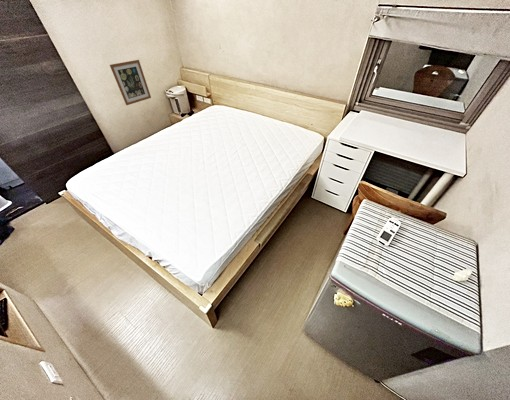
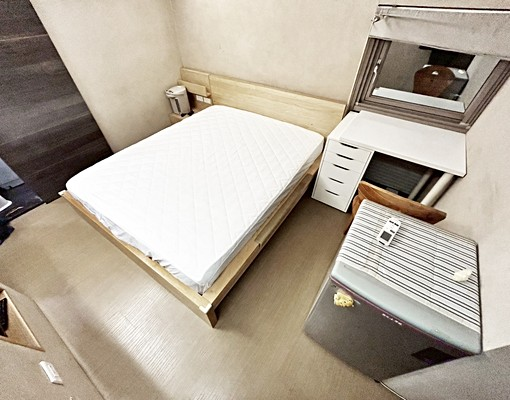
- wall art [109,59,152,106]
